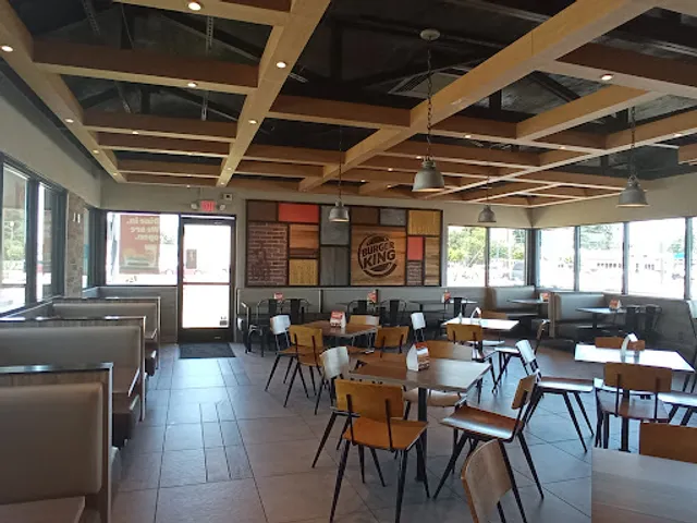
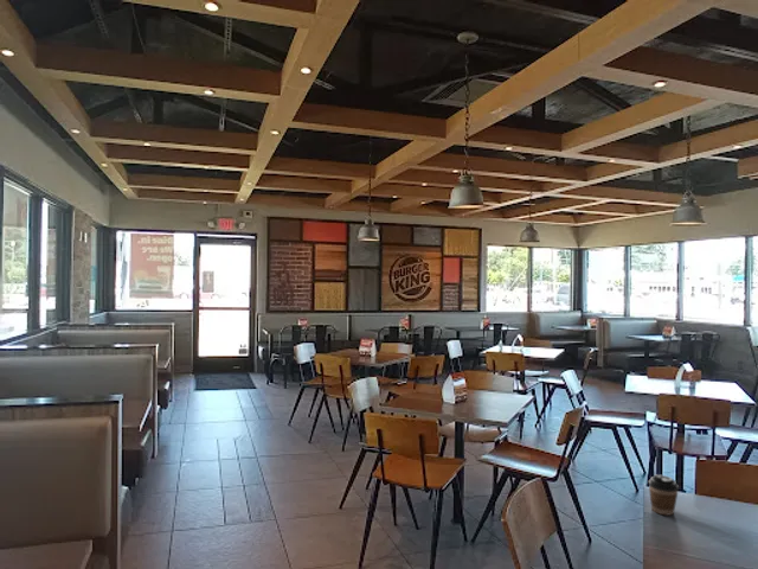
+ coffee cup [648,473,680,517]
